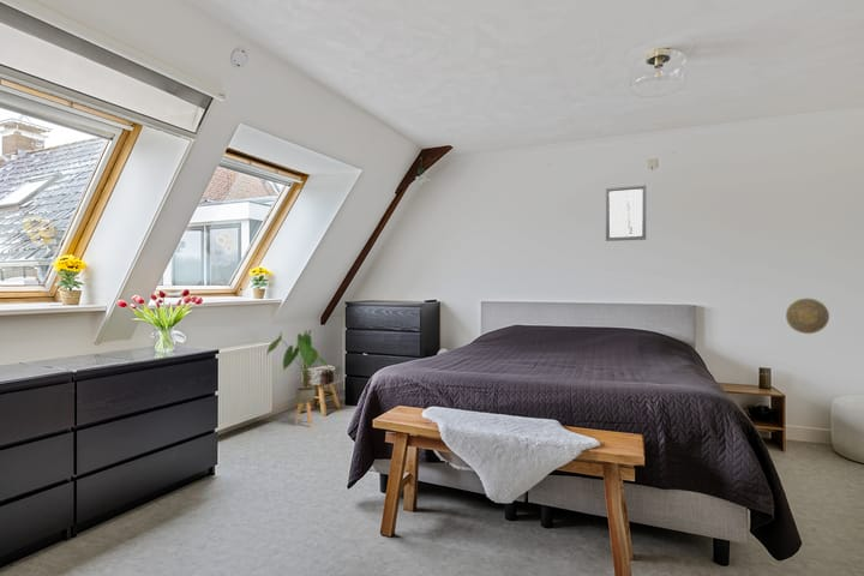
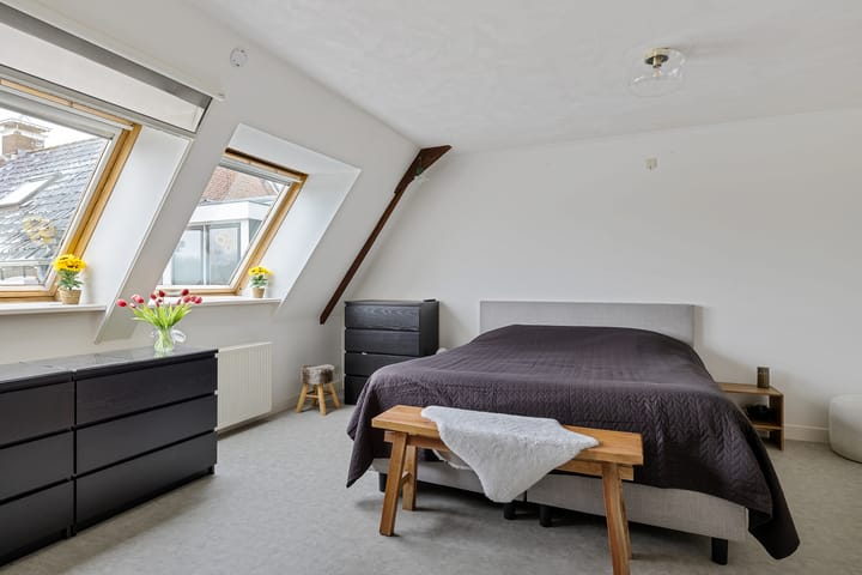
- wall art [605,185,647,242]
- house plant [265,329,329,427]
- decorative plate [785,298,830,335]
